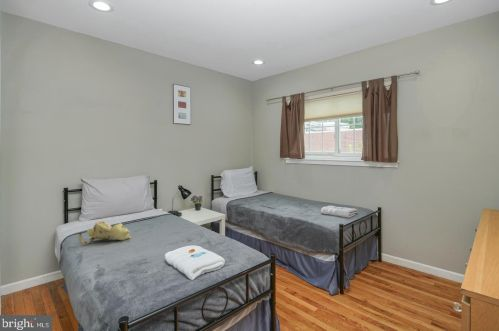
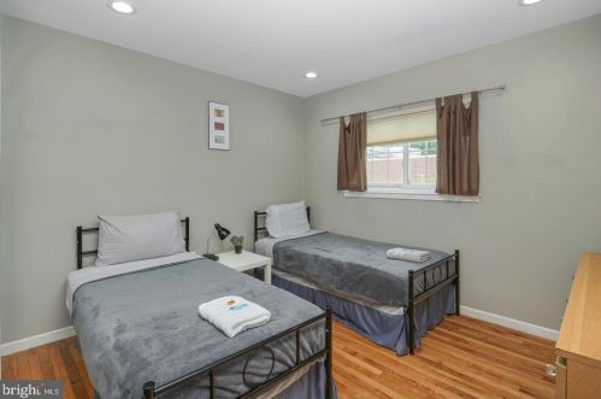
- teddy bear [78,220,132,245]
